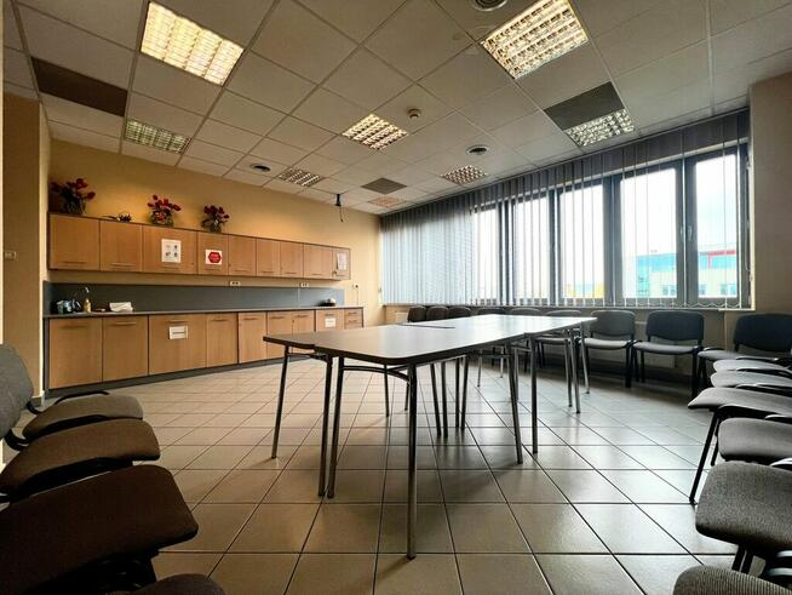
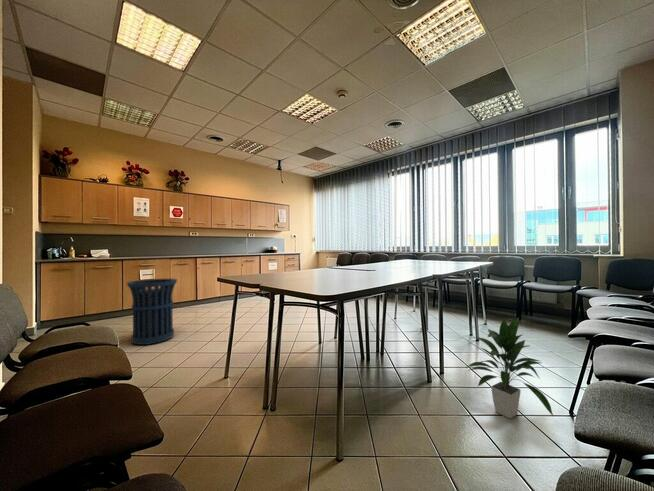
+ trash can [126,278,178,346]
+ indoor plant [466,316,555,420]
